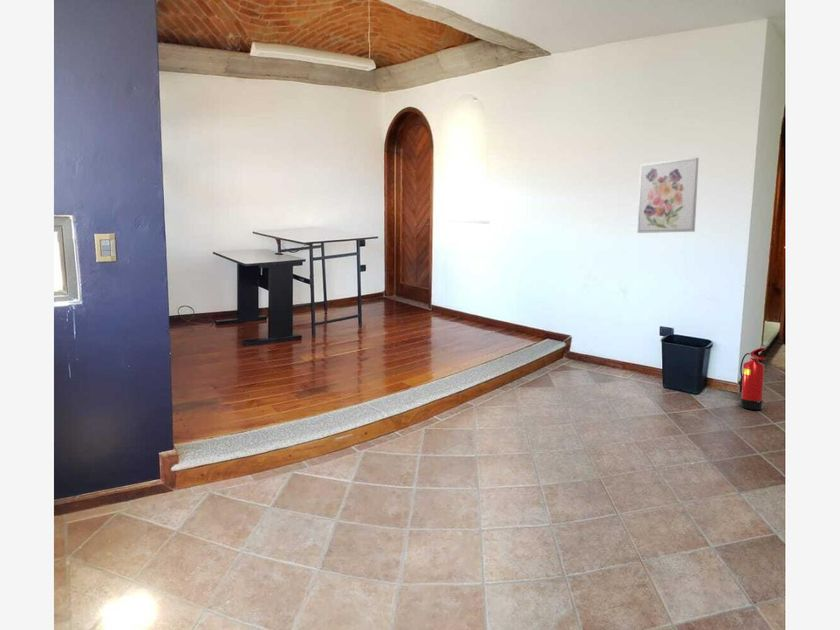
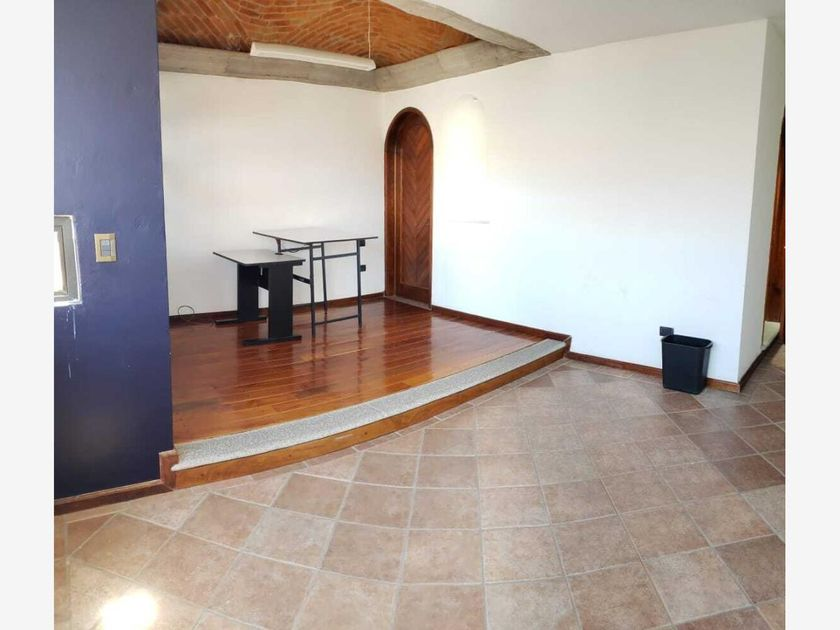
- wall art [636,156,700,234]
- fire extinguisher [739,347,767,410]
